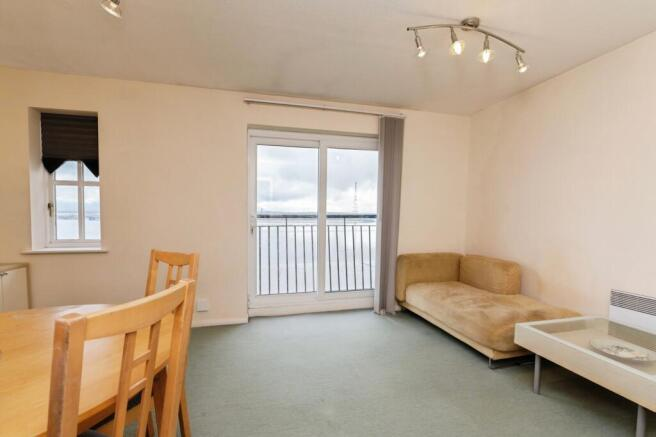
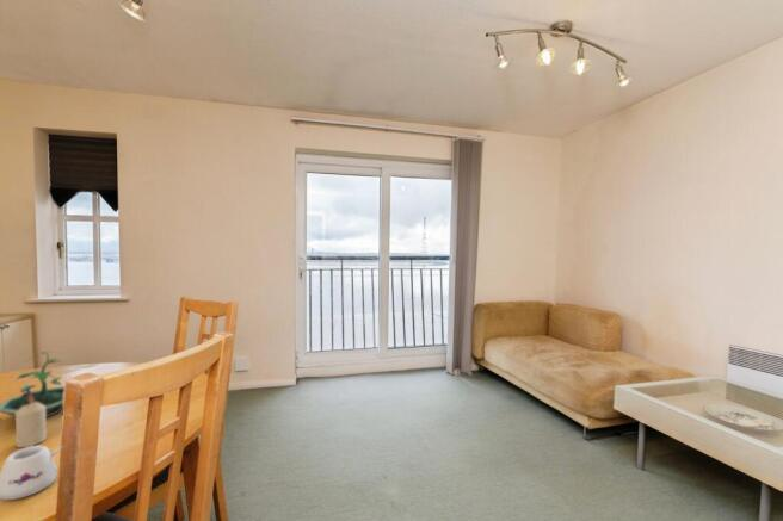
+ candle [14,402,48,448]
+ terrarium [0,349,66,418]
+ mug [0,445,62,501]
